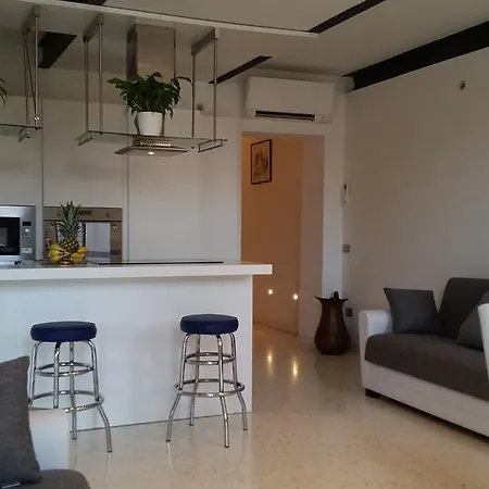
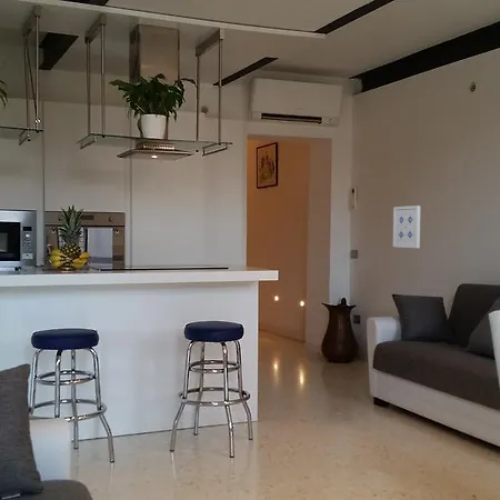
+ wall art [392,204,421,249]
